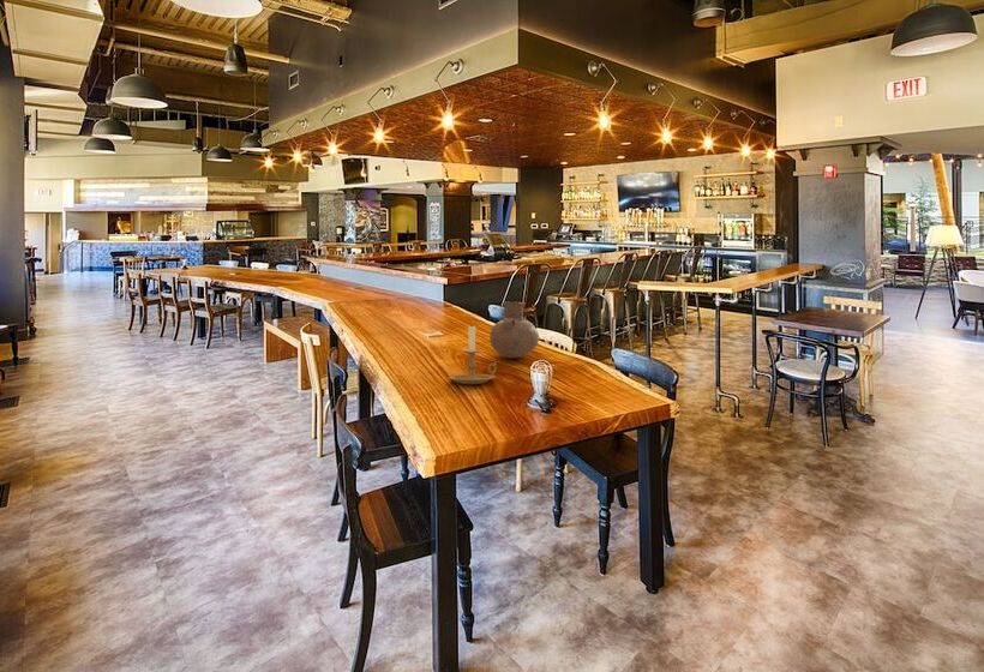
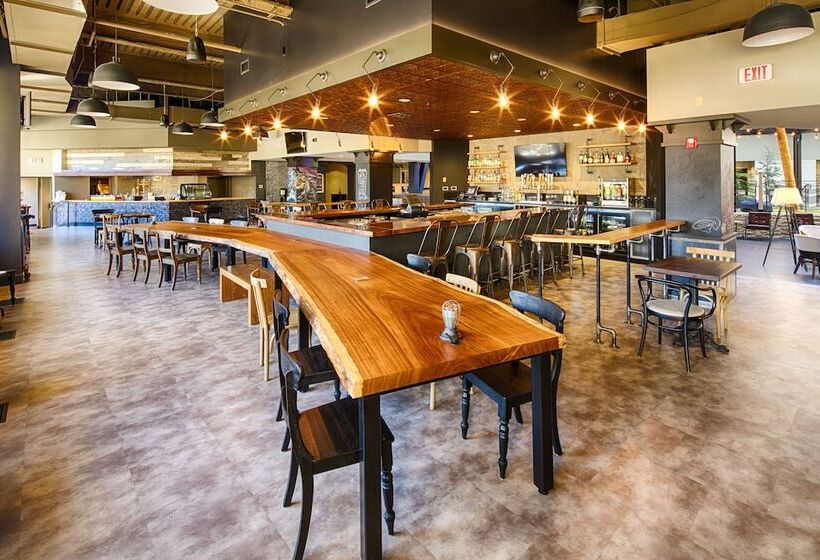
- vase [488,301,540,359]
- candle holder [448,325,498,385]
